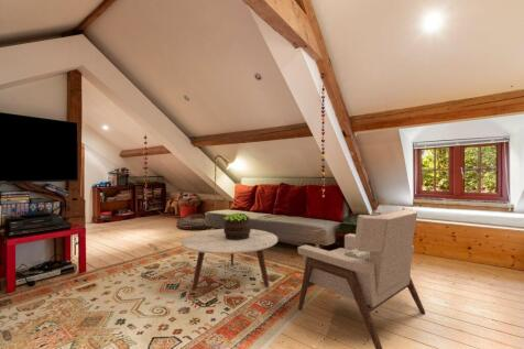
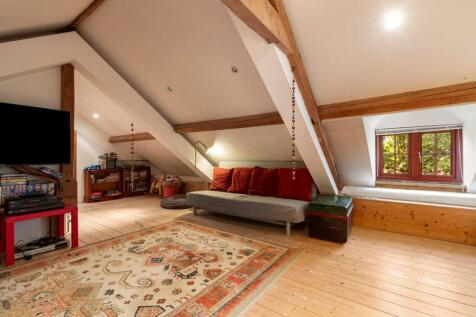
- armchair [297,206,426,349]
- coffee table [181,228,279,291]
- potted plant [222,211,252,240]
